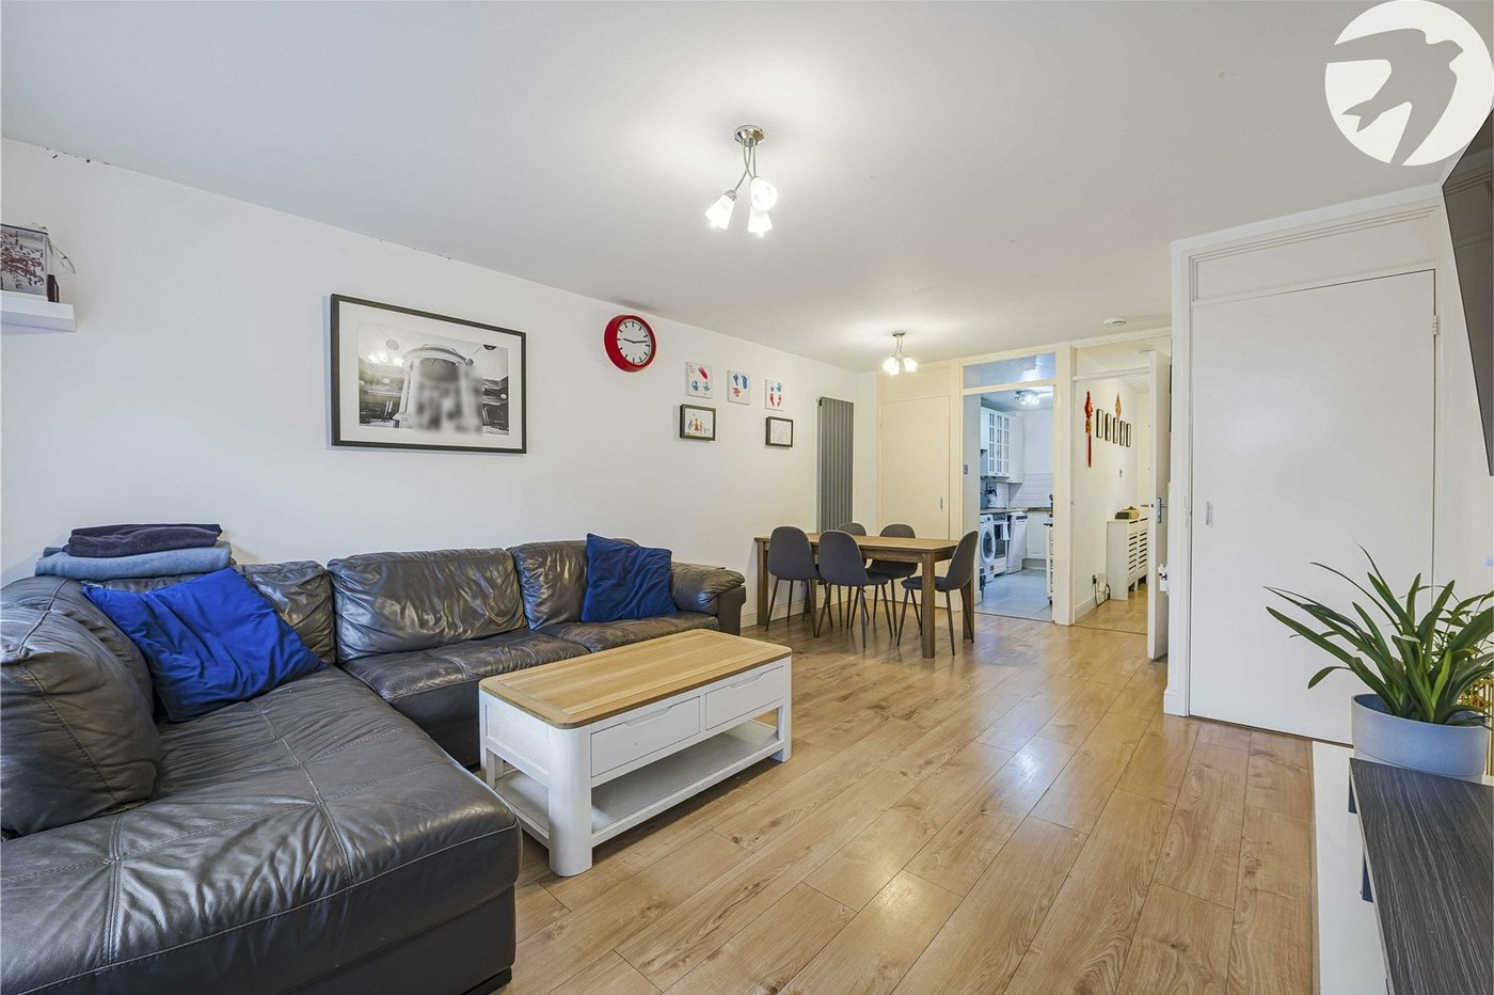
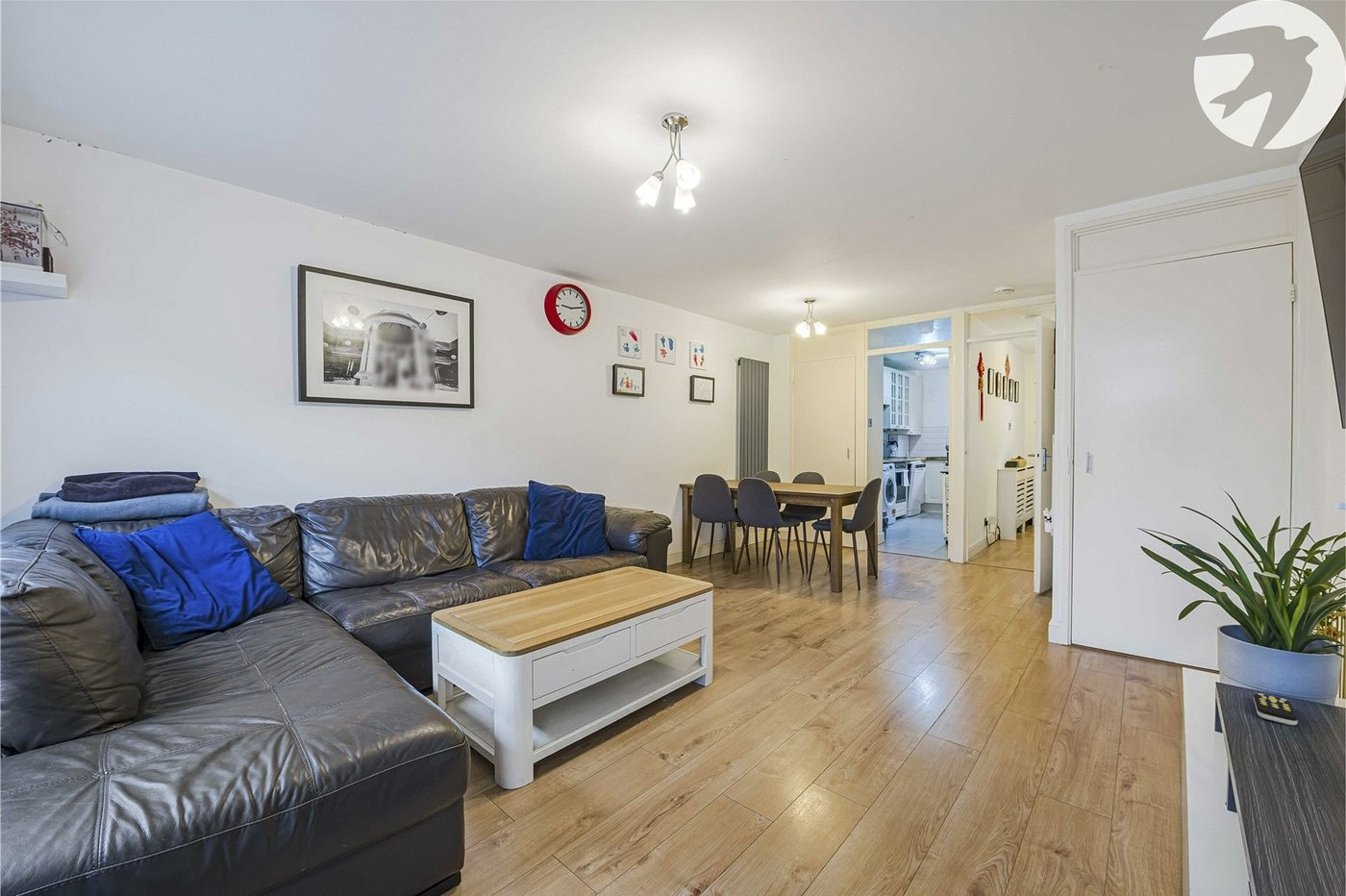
+ remote control [1253,692,1299,726]
